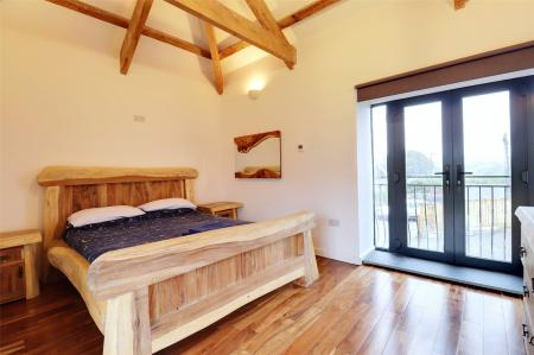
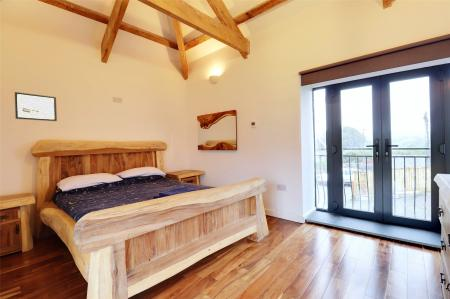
+ wall art [14,91,58,122]
